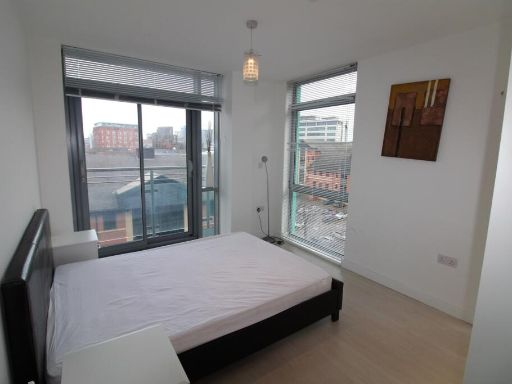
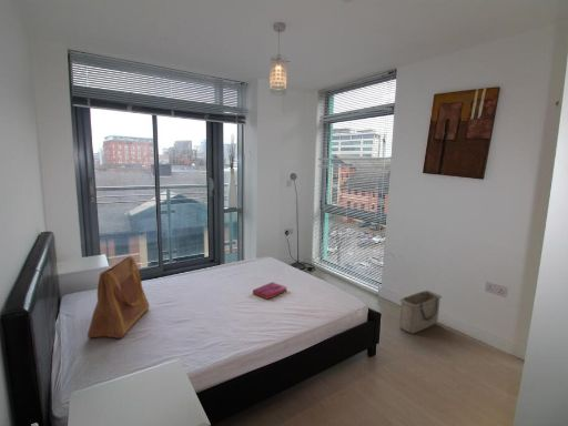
+ basket [398,290,443,335]
+ tote bag [87,255,150,339]
+ hardback book [252,281,287,301]
